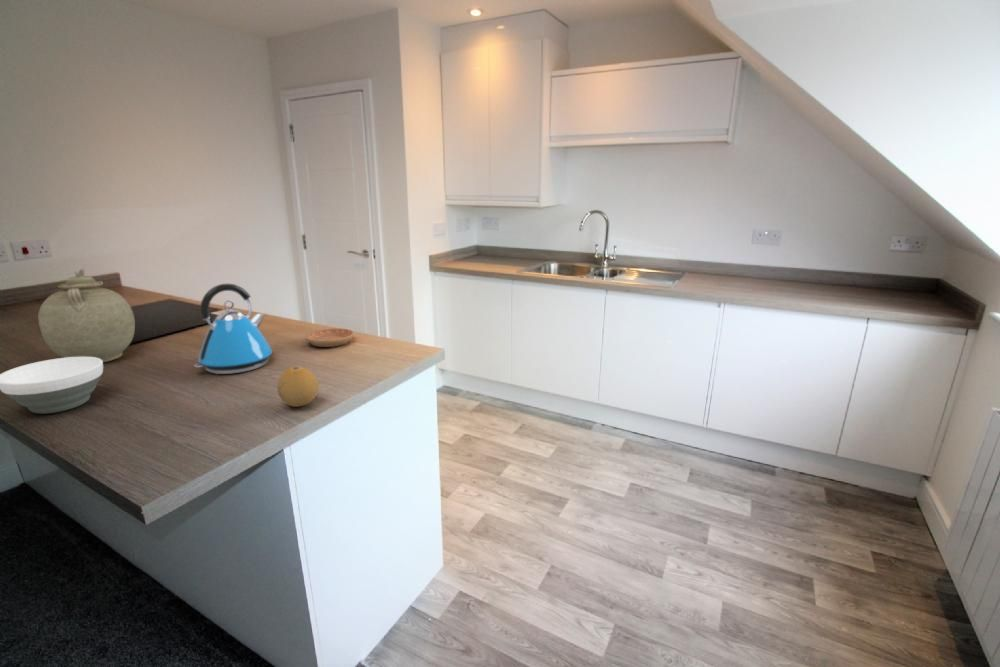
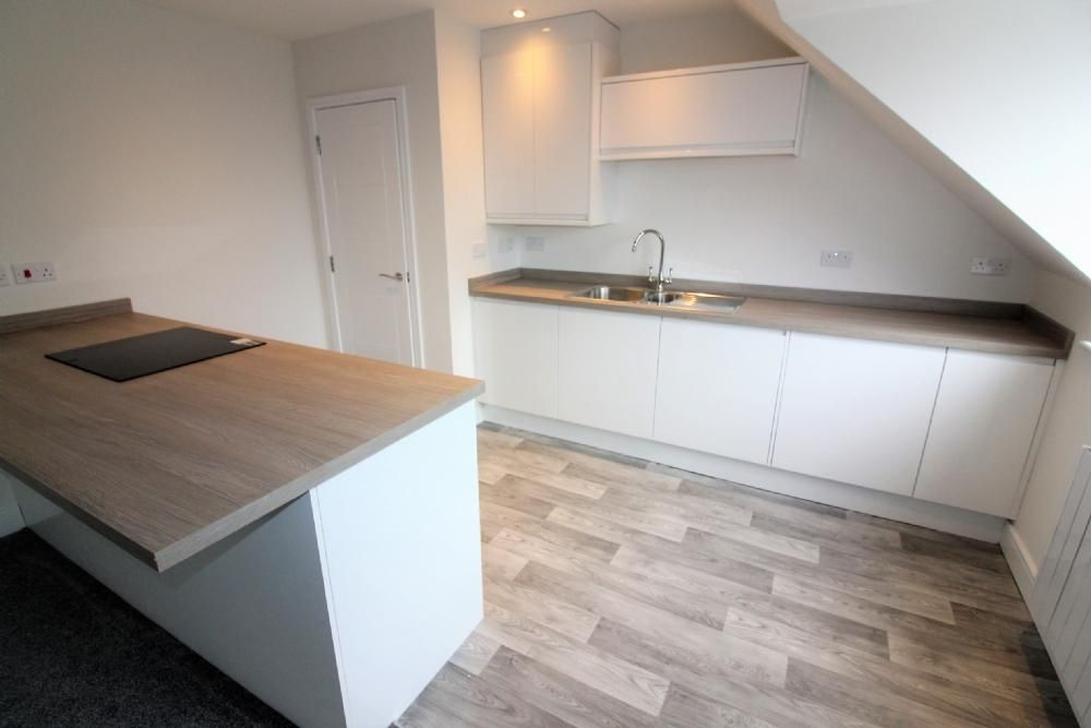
- teapot [37,268,136,363]
- bowl [0,357,104,415]
- kettle [193,283,273,375]
- saucer [304,327,355,348]
- fruit [276,366,320,408]
